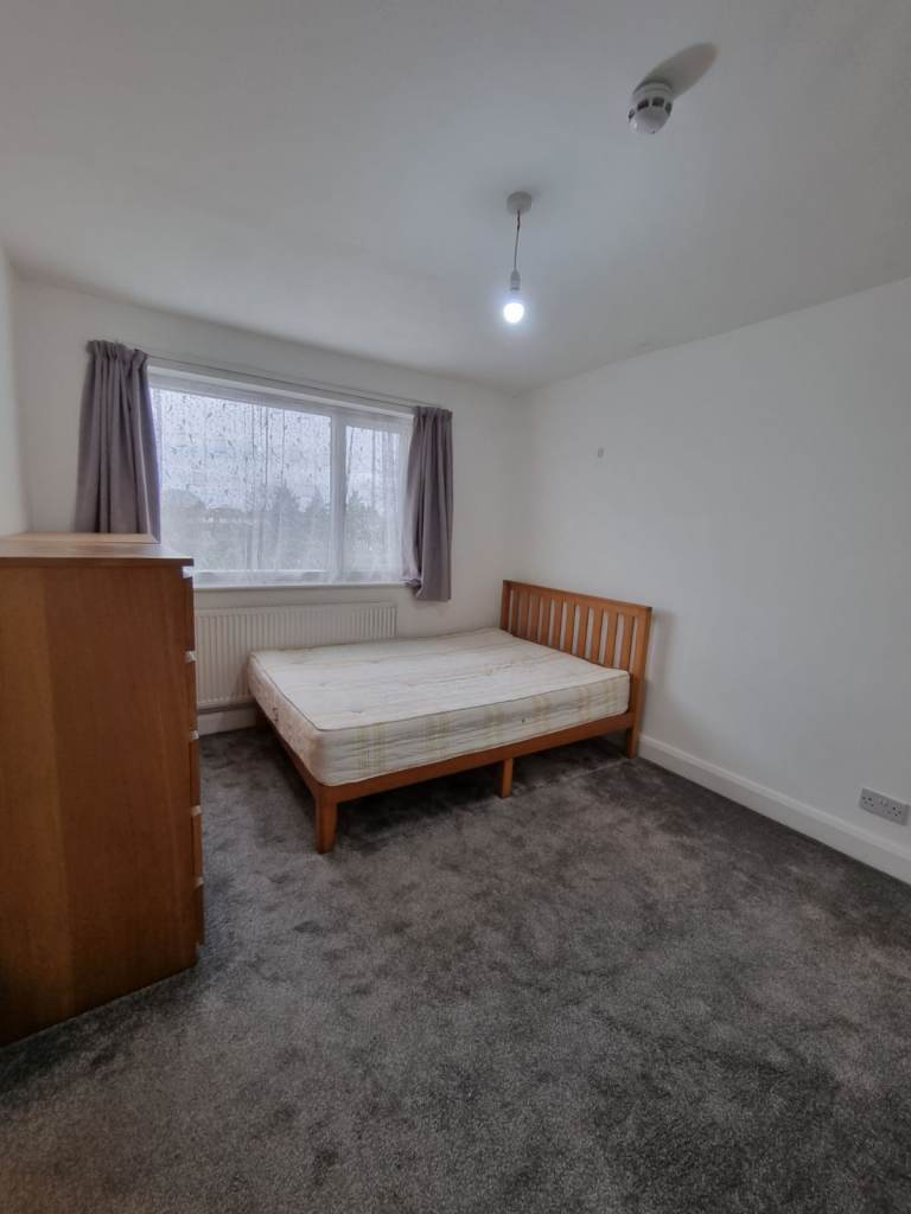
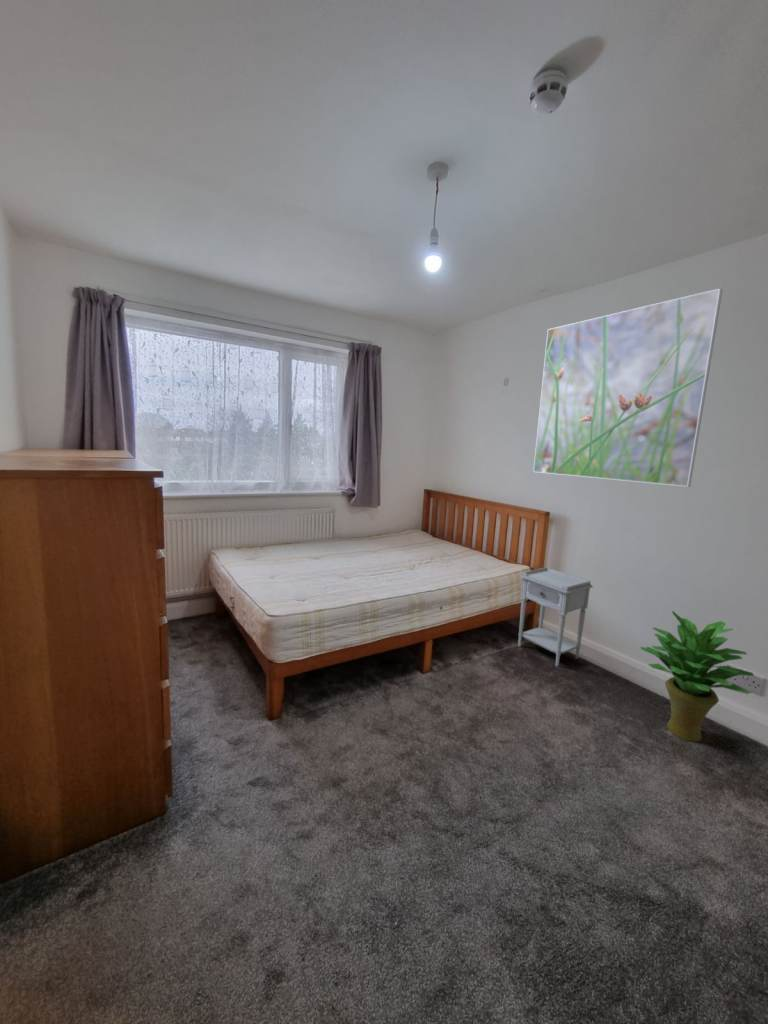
+ nightstand [517,566,594,668]
+ potted plant [640,610,755,743]
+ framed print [532,288,723,488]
